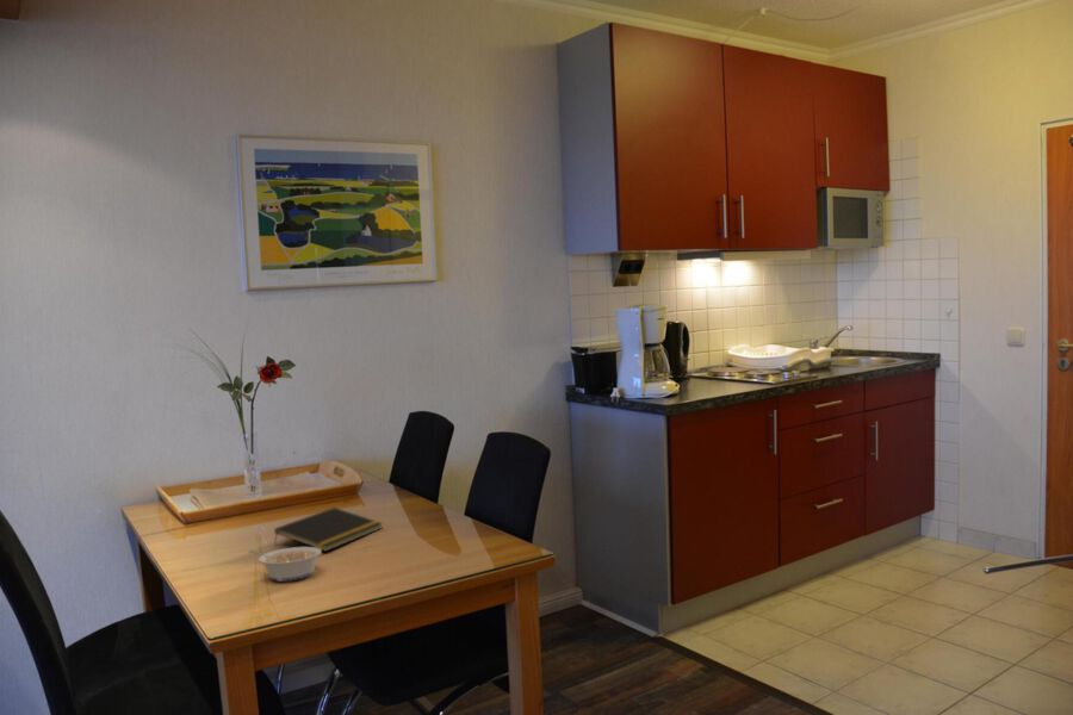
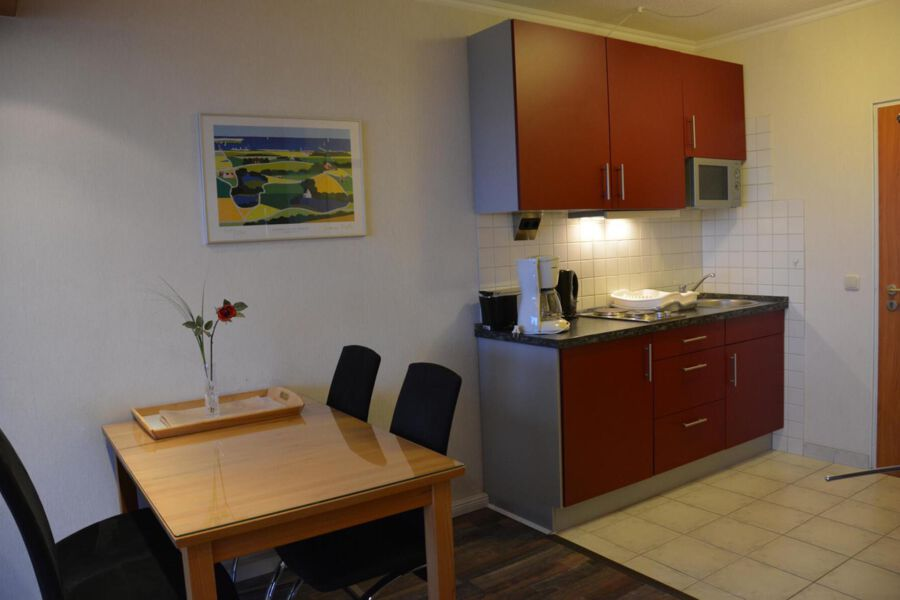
- legume [248,546,323,583]
- notepad [273,506,384,553]
